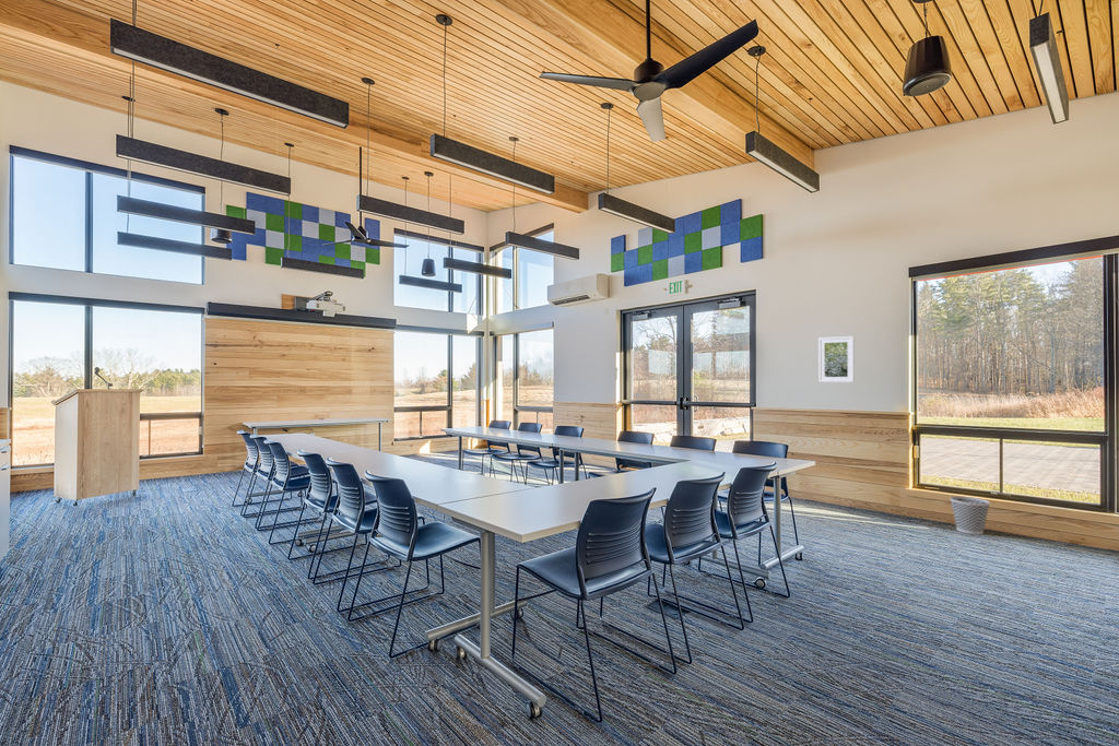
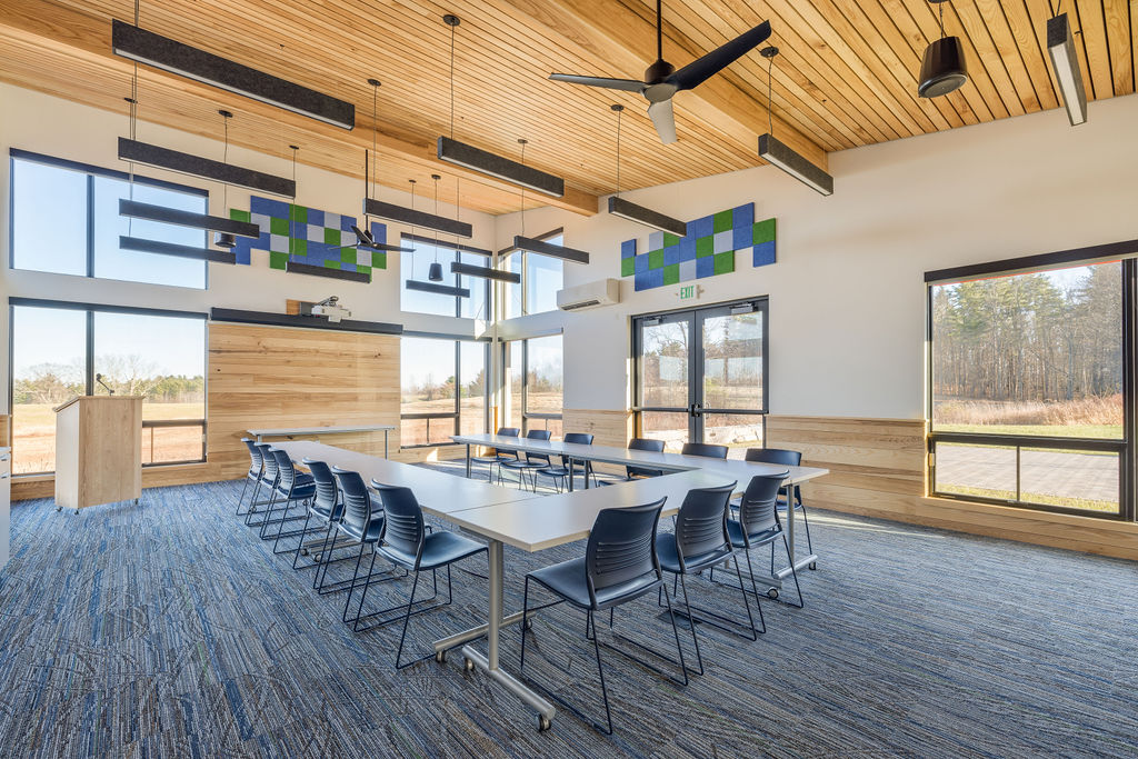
- wastebasket [949,495,991,535]
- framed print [817,335,856,383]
